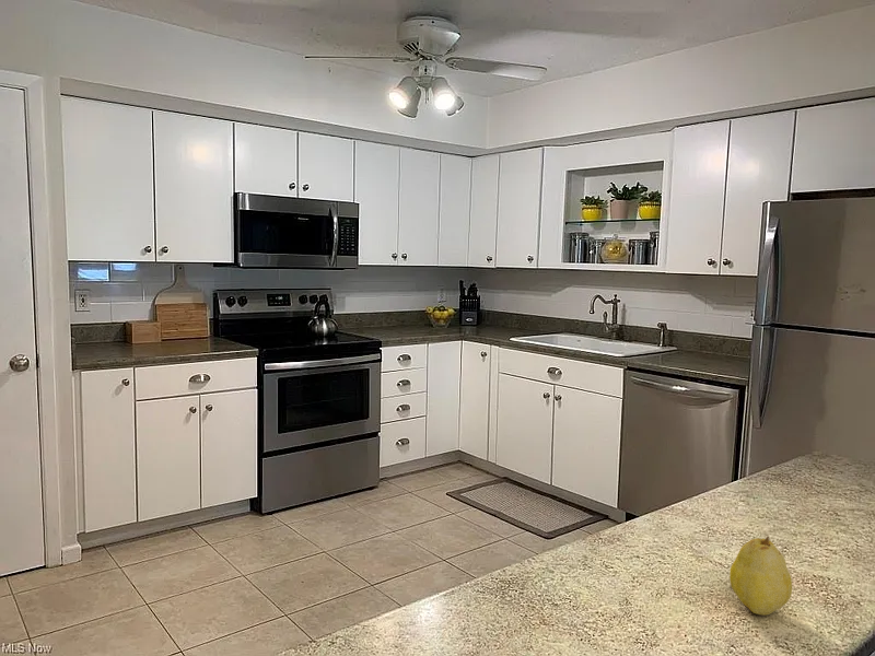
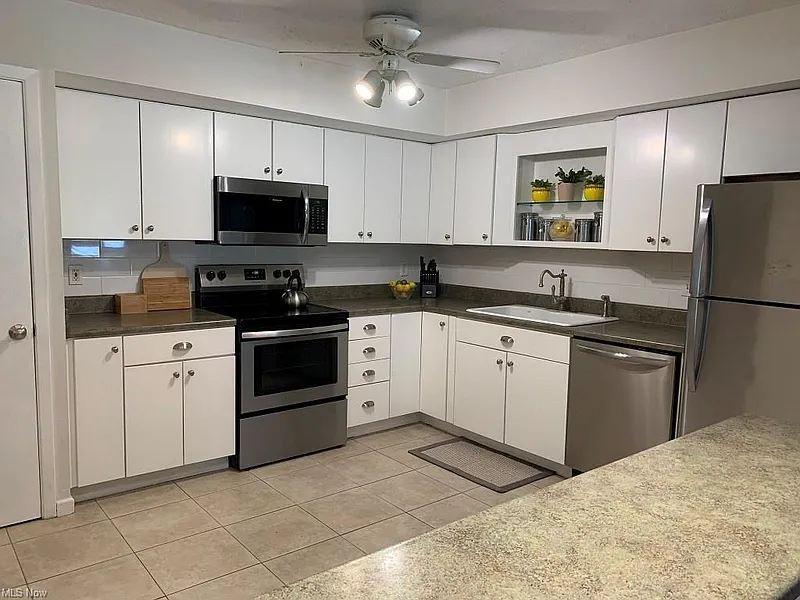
- fruit [728,536,793,616]
